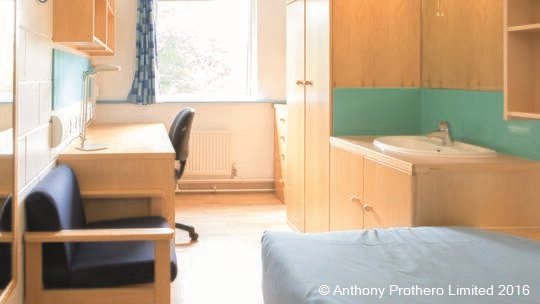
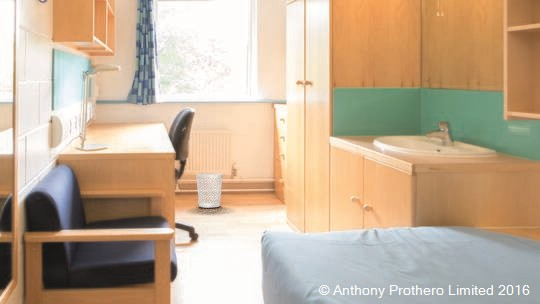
+ wastebasket [195,172,224,208]
